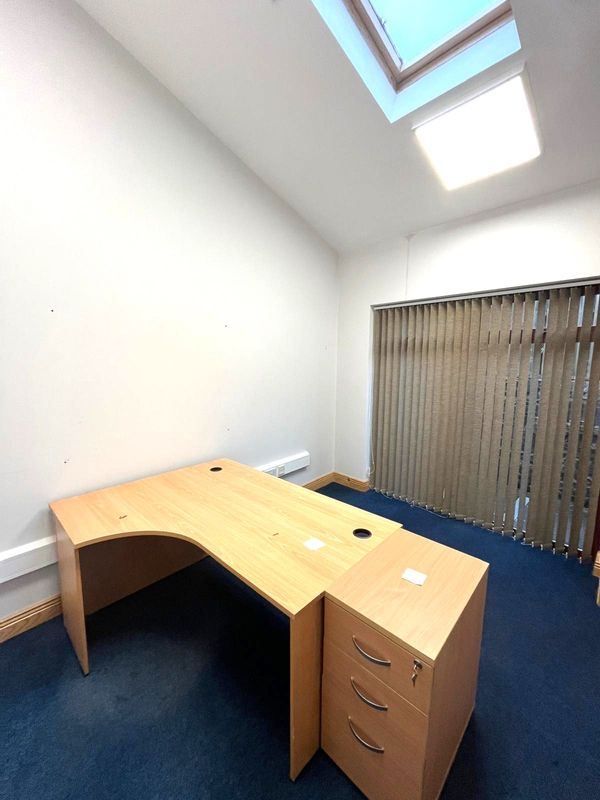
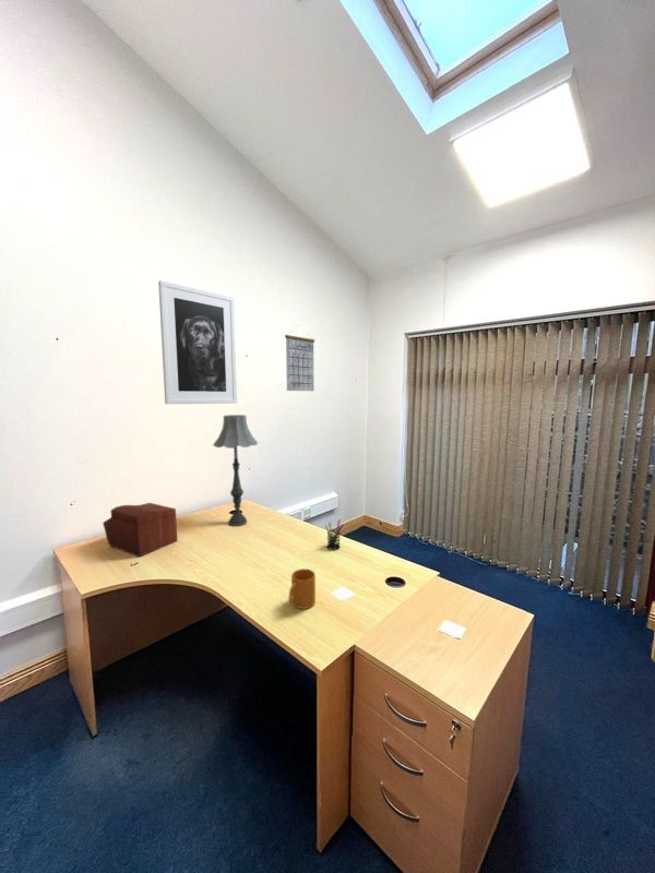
+ pen holder [324,518,345,551]
+ mug [288,567,317,610]
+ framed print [157,279,238,405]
+ table lamp [212,414,259,527]
+ calendar [284,324,315,392]
+ sewing box [102,502,178,558]
